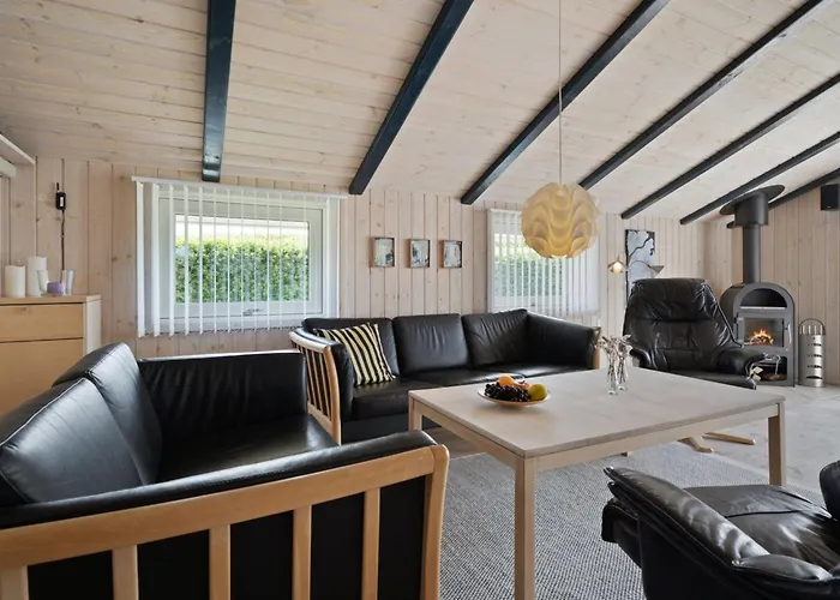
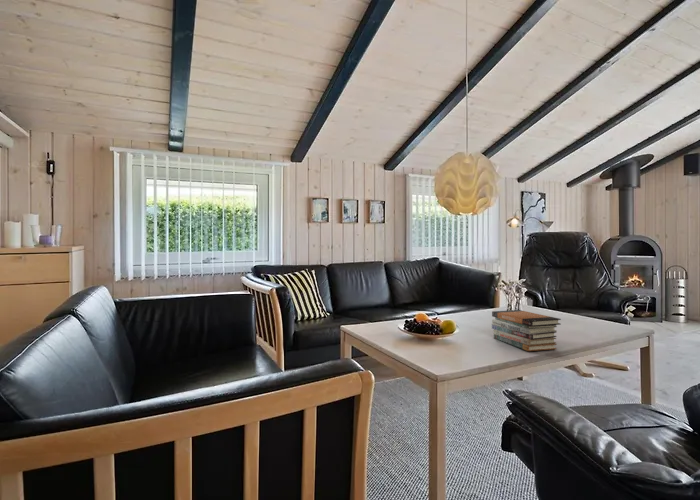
+ book stack [491,309,562,352]
